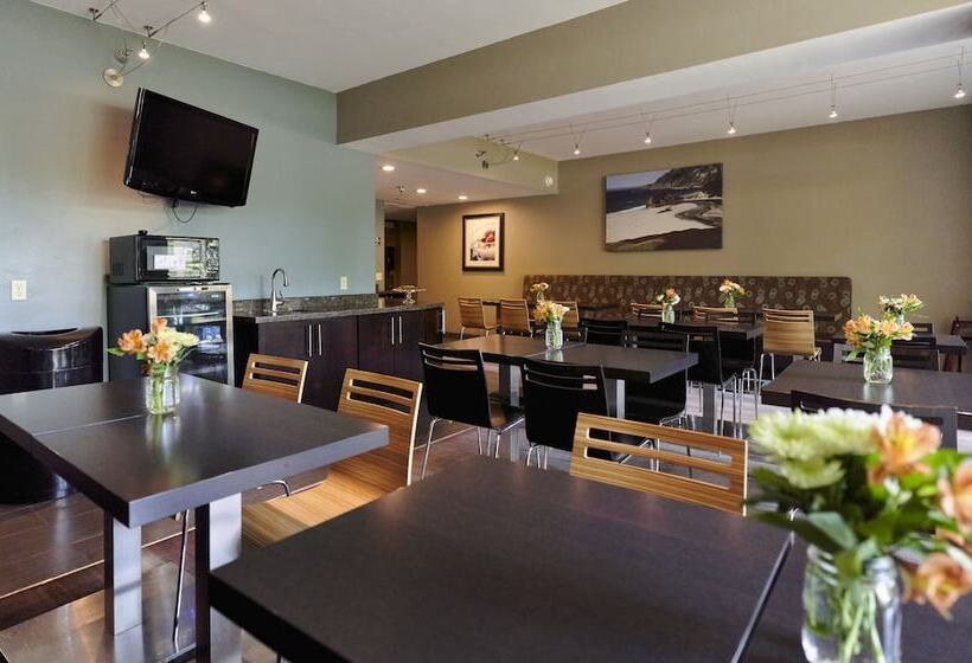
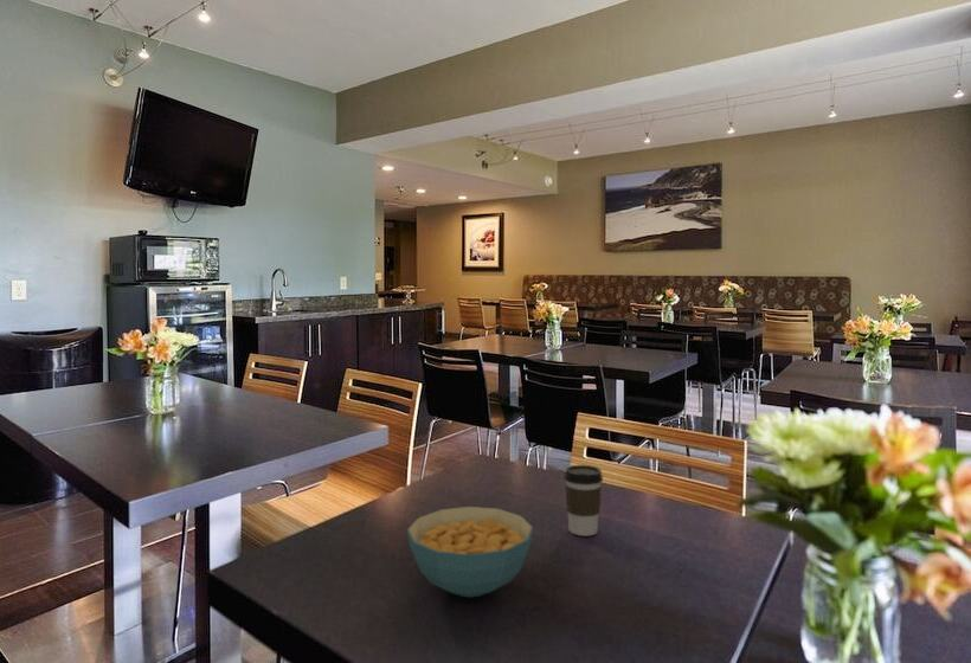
+ coffee cup [562,464,604,538]
+ cereal bowl [406,506,534,598]
